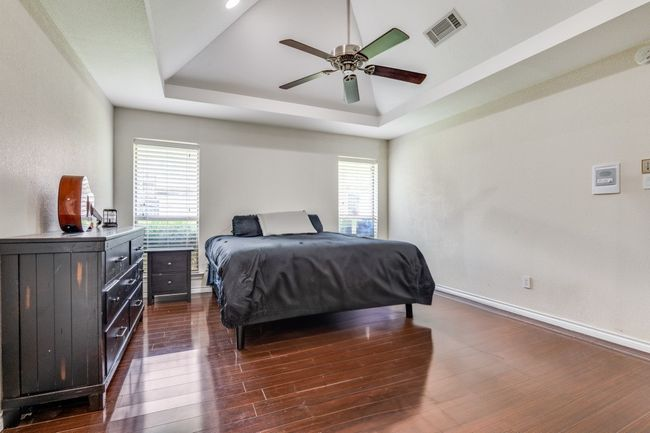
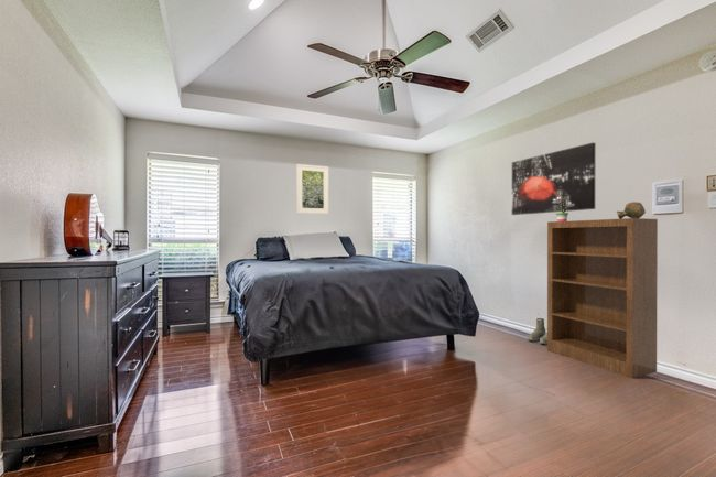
+ boots [527,317,547,346]
+ ceramic vessel [616,200,647,219]
+ bookshelf [546,217,659,379]
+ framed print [295,163,329,215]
+ potted plant [553,191,574,221]
+ wall art [511,141,597,216]
